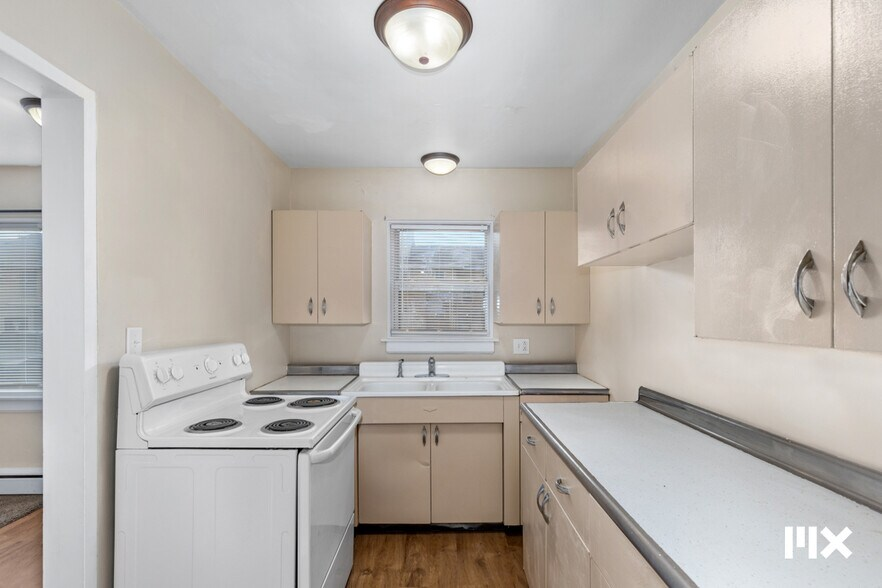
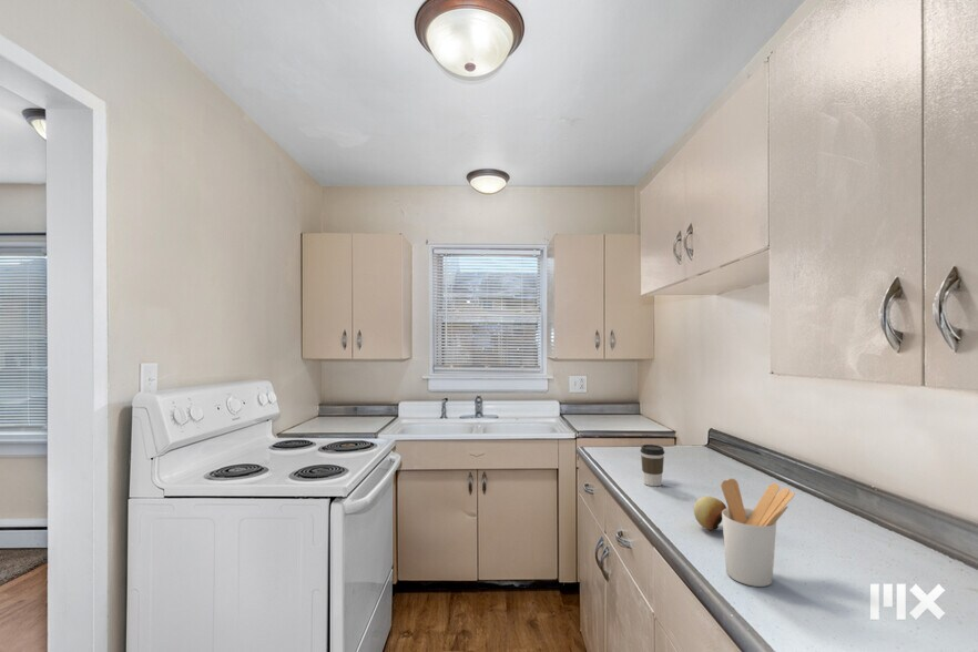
+ utensil holder [720,478,795,588]
+ coffee cup [640,444,665,487]
+ fruit [693,496,727,531]
